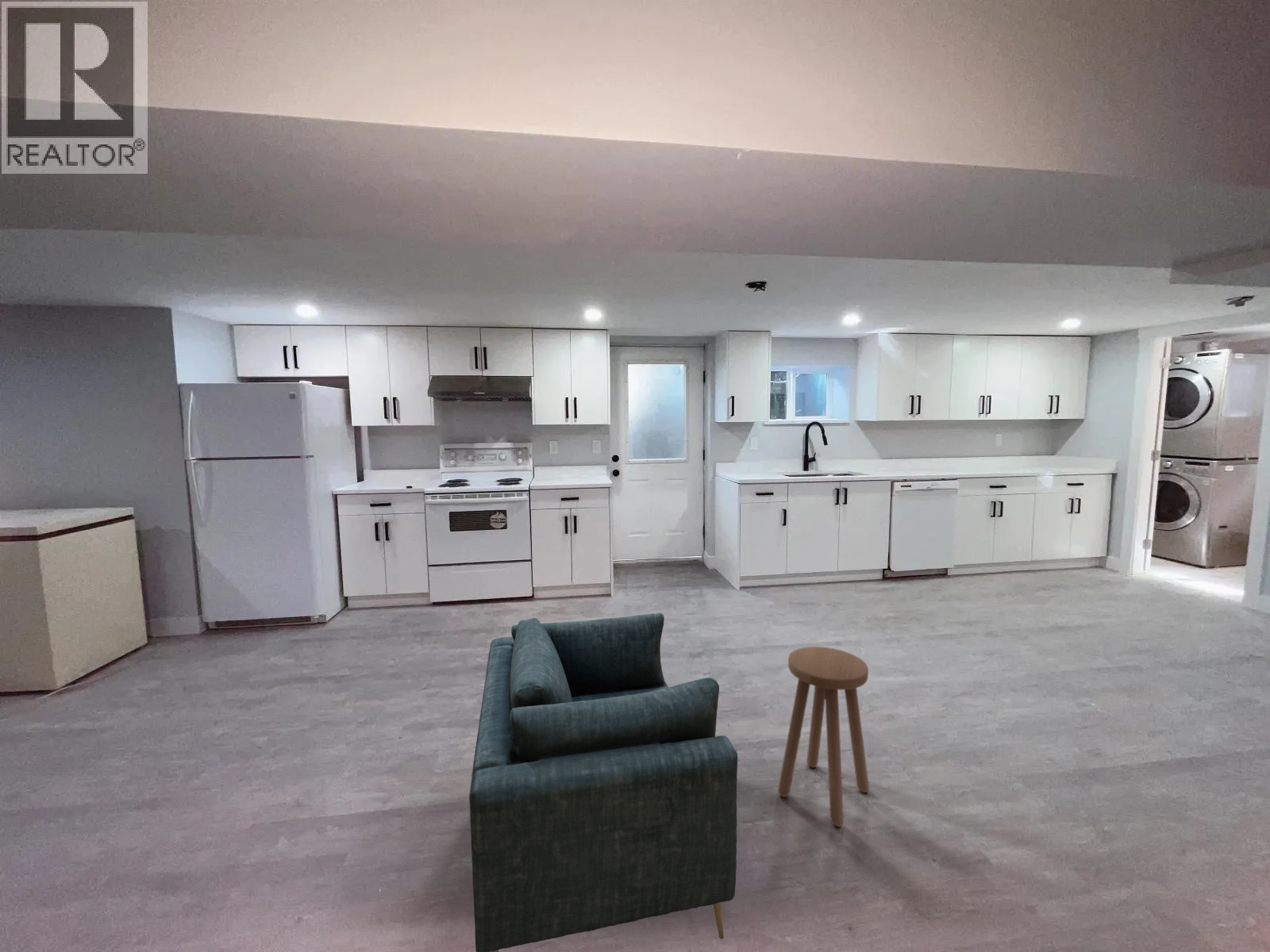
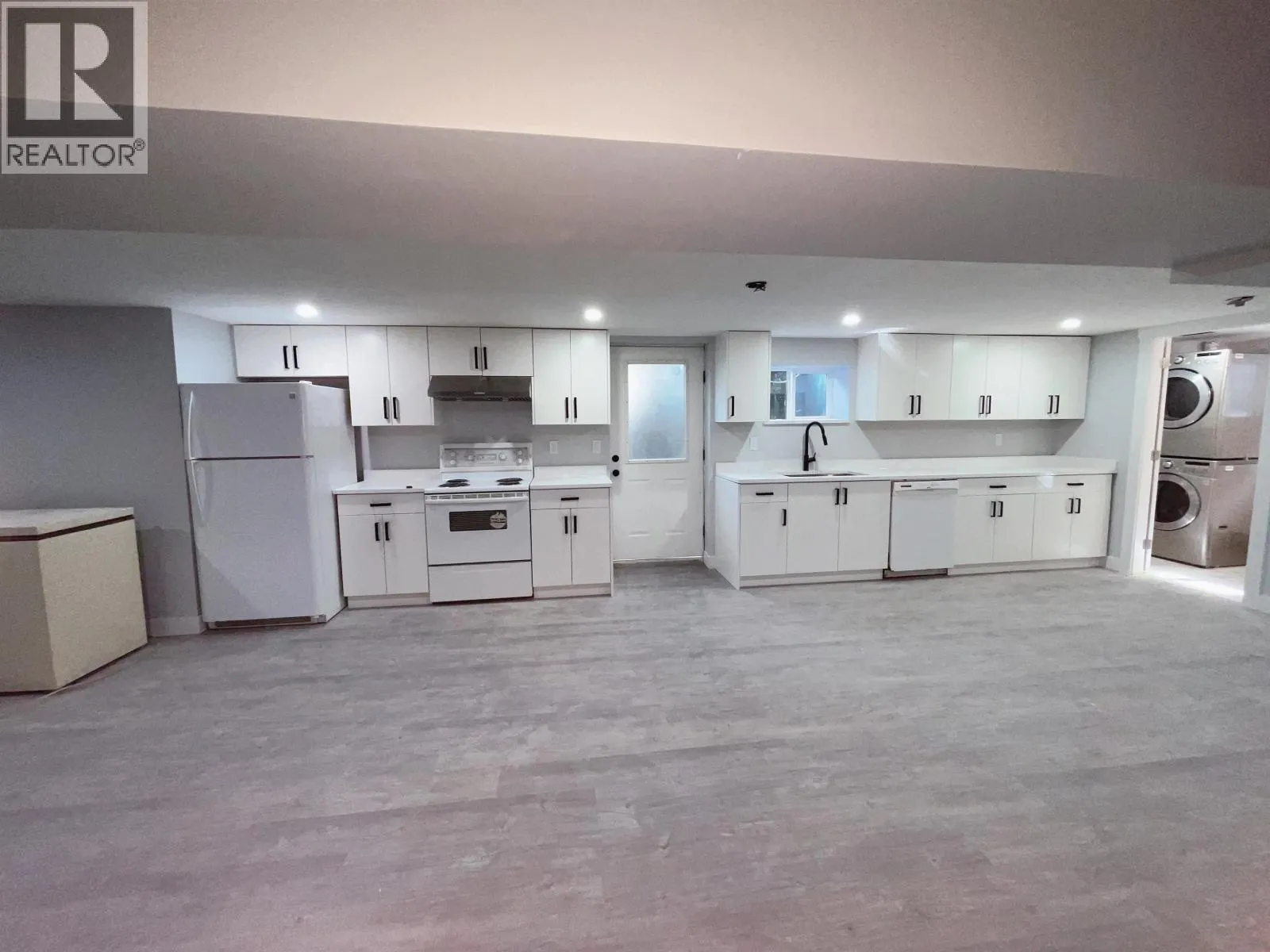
- armchair [468,612,738,952]
- stool [777,646,870,827]
